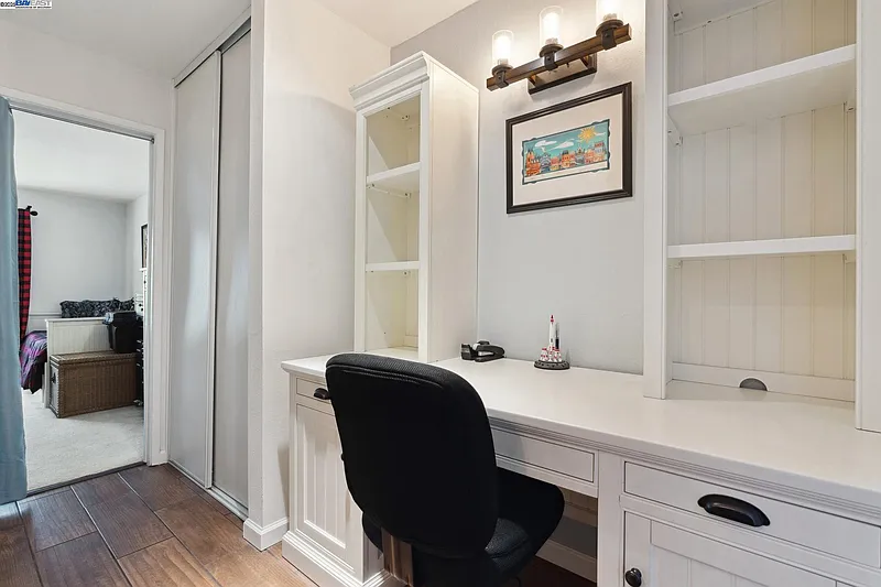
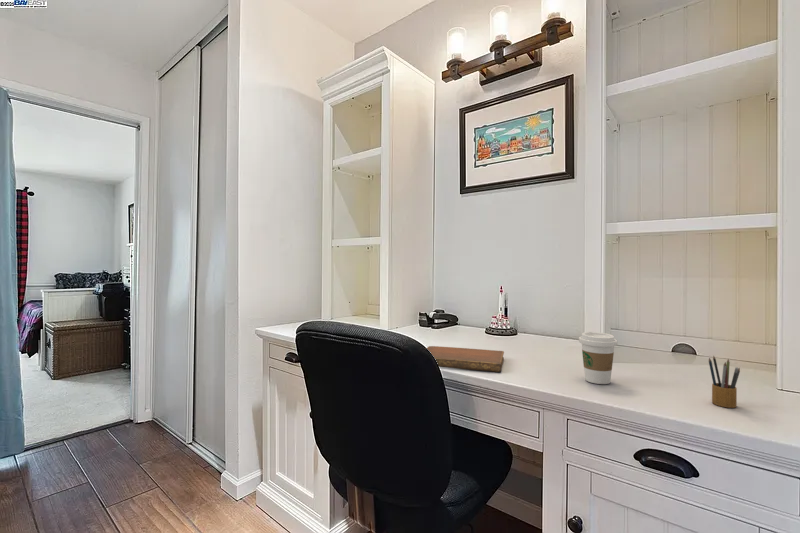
+ pencil box [708,354,741,409]
+ coffee cup [578,331,618,385]
+ notebook [426,345,505,373]
